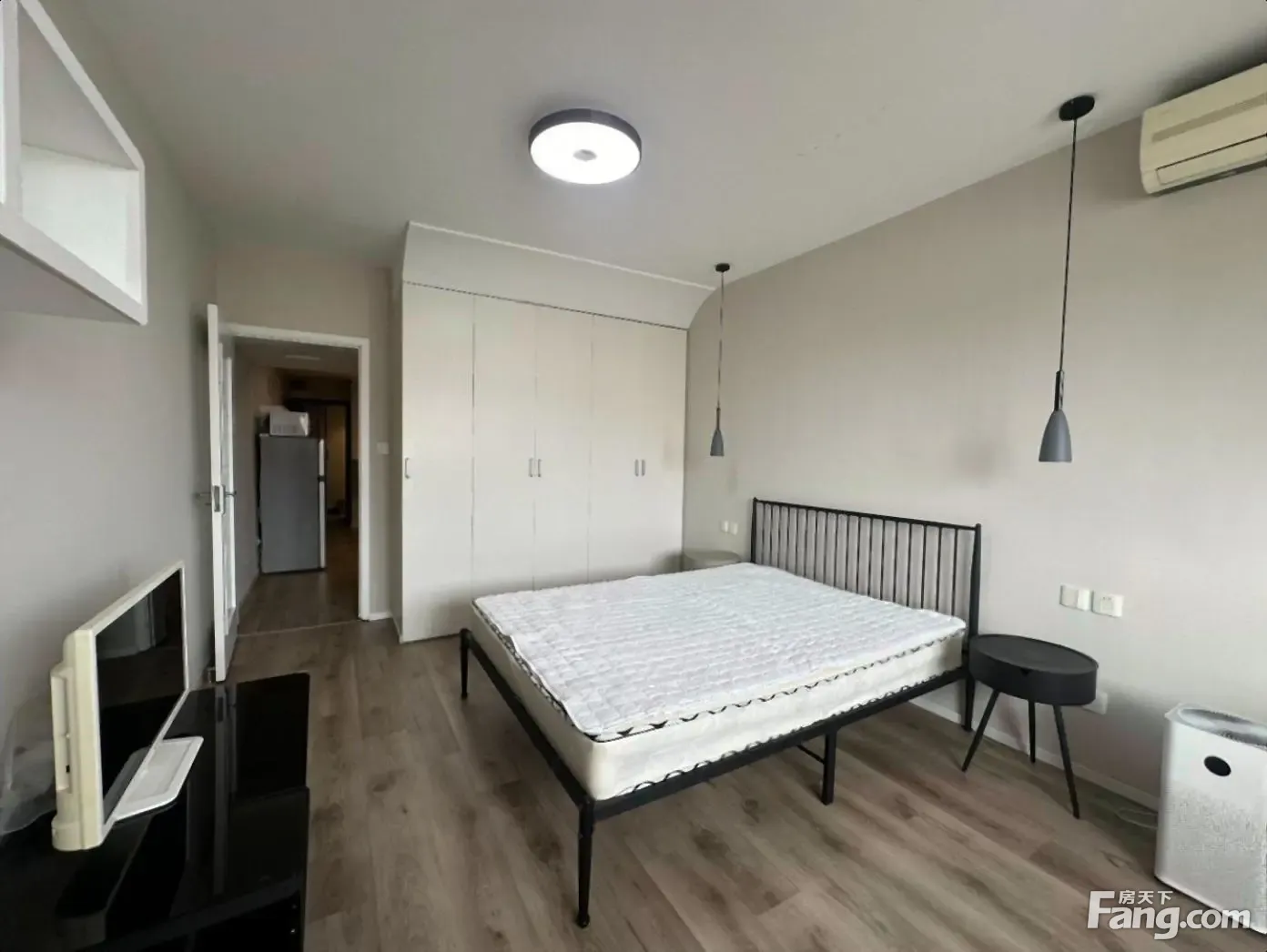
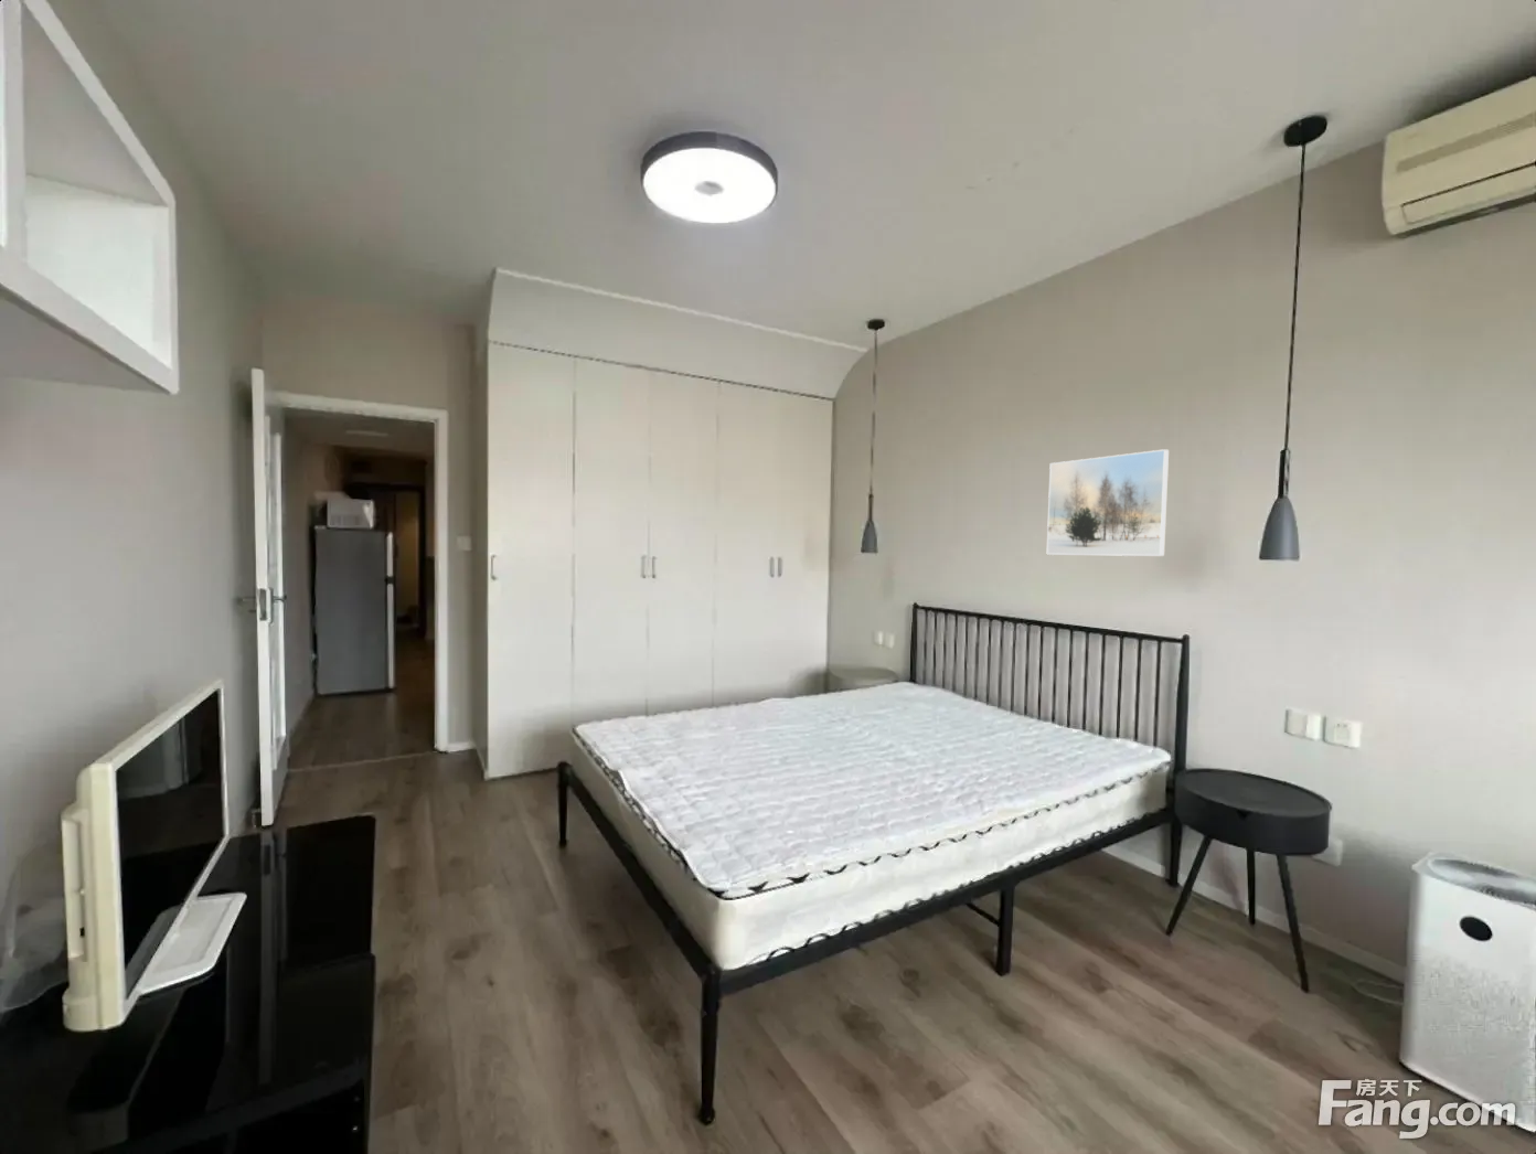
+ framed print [1046,449,1171,558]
